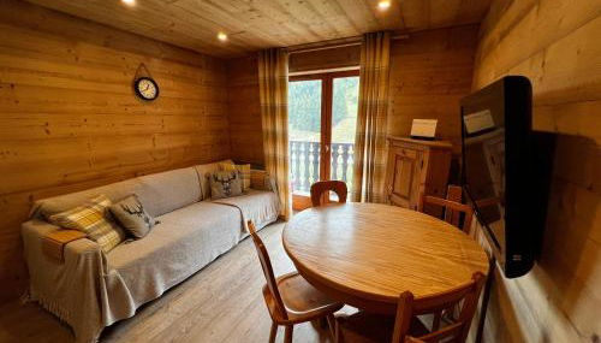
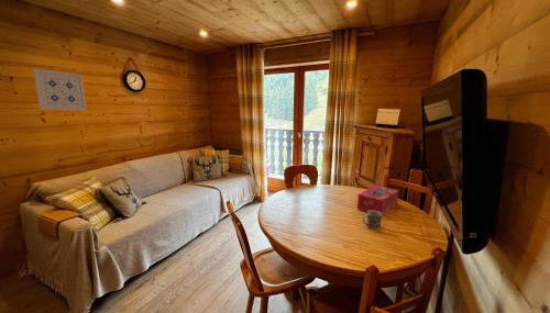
+ wall art [32,67,87,112]
+ cup [362,211,383,230]
+ tissue box [356,185,400,216]
